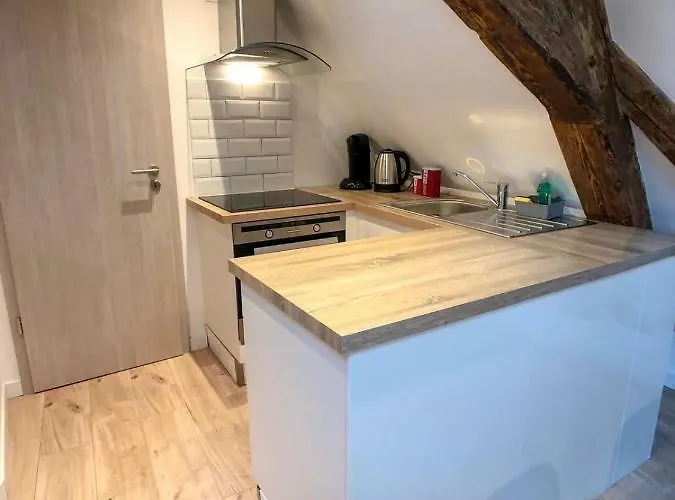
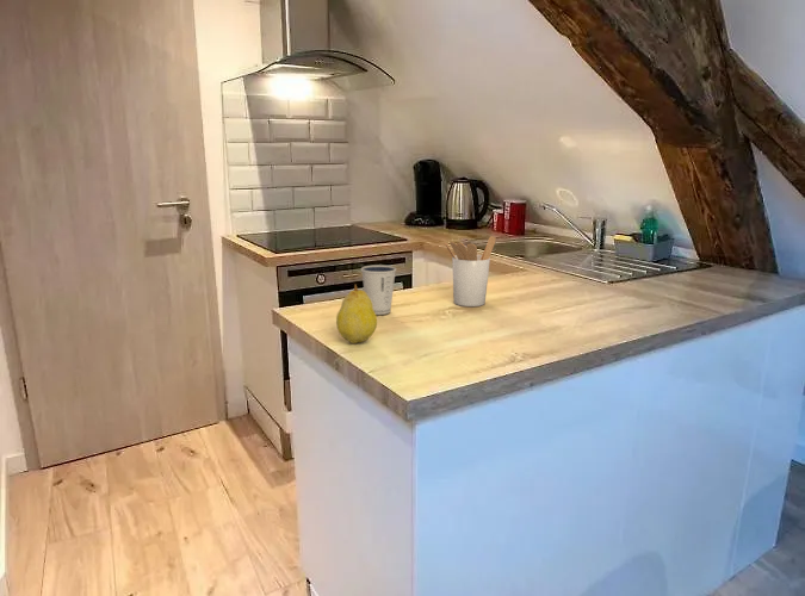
+ utensil holder [444,235,497,308]
+ dixie cup [360,263,397,316]
+ fruit [335,284,378,344]
